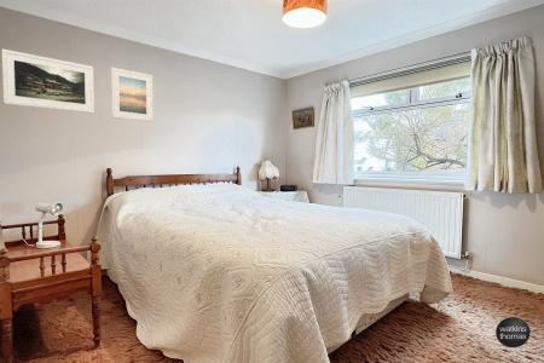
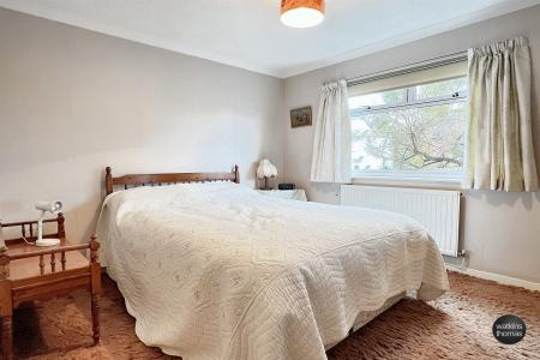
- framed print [110,67,155,122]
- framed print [1,47,96,114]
